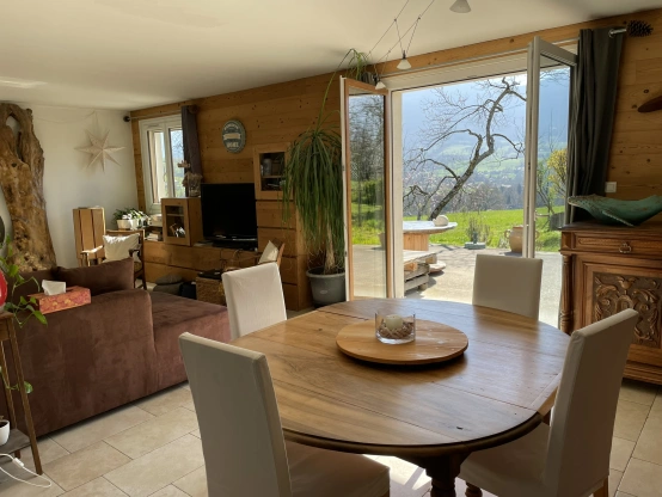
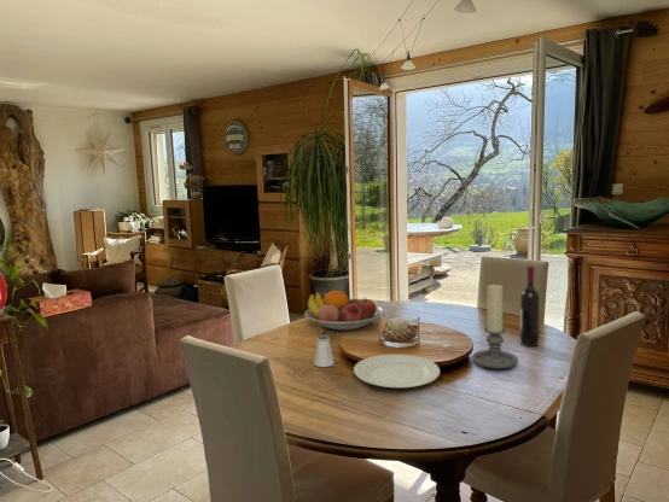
+ wine bottle [519,265,541,348]
+ fruit bowl [304,290,385,332]
+ chinaware [353,354,441,389]
+ candle holder [471,284,519,370]
+ saltshaker [313,333,336,368]
